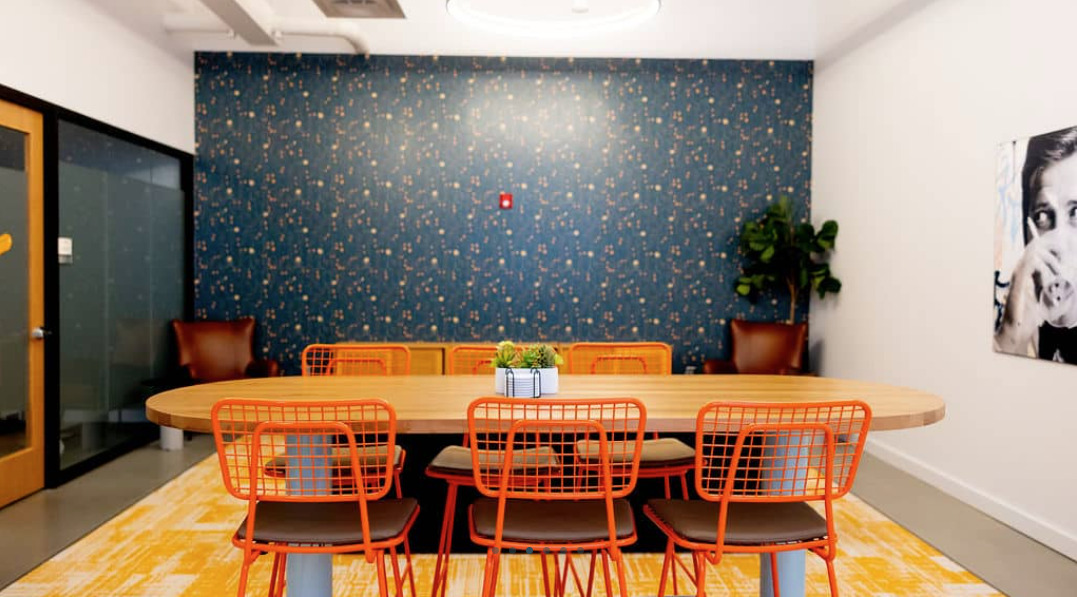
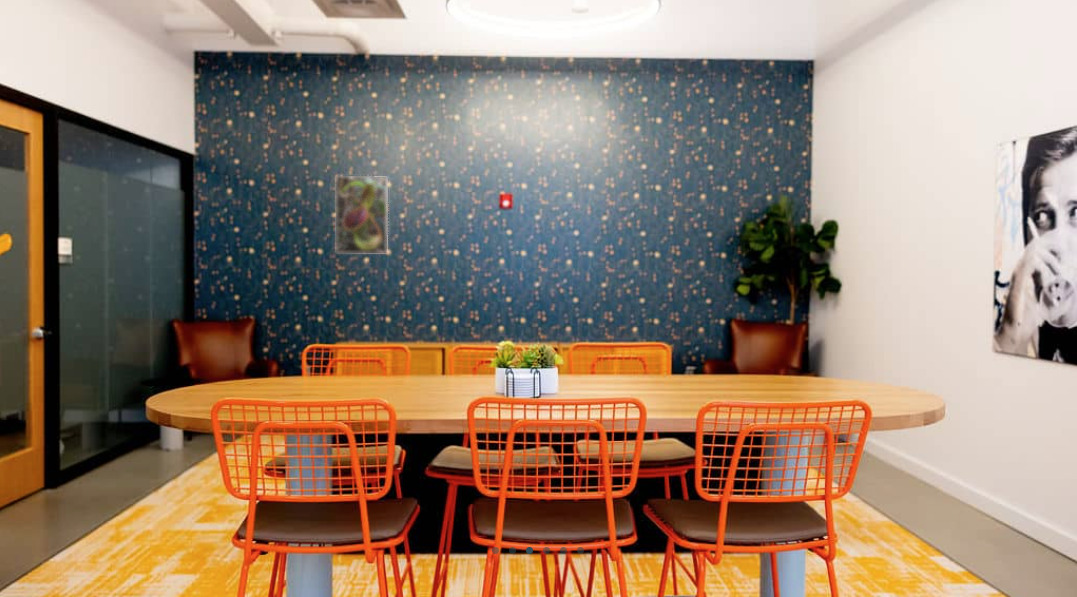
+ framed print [335,175,389,254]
